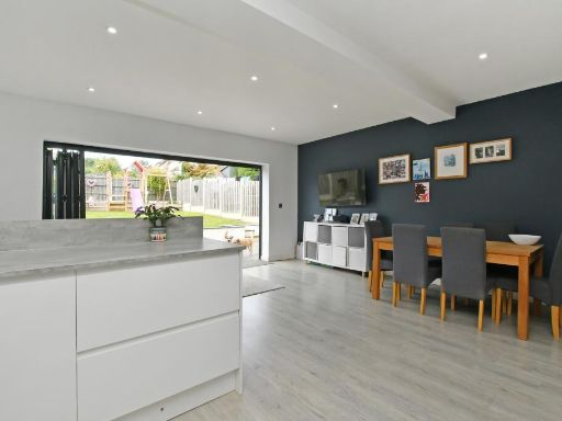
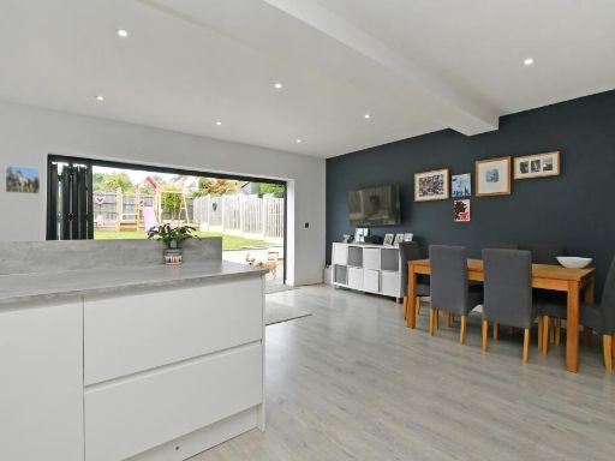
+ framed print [5,164,41,196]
